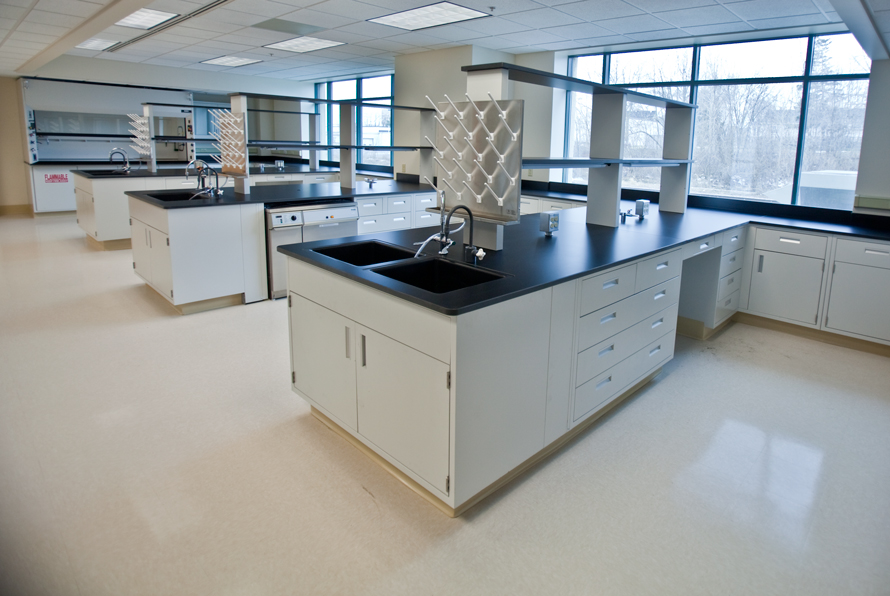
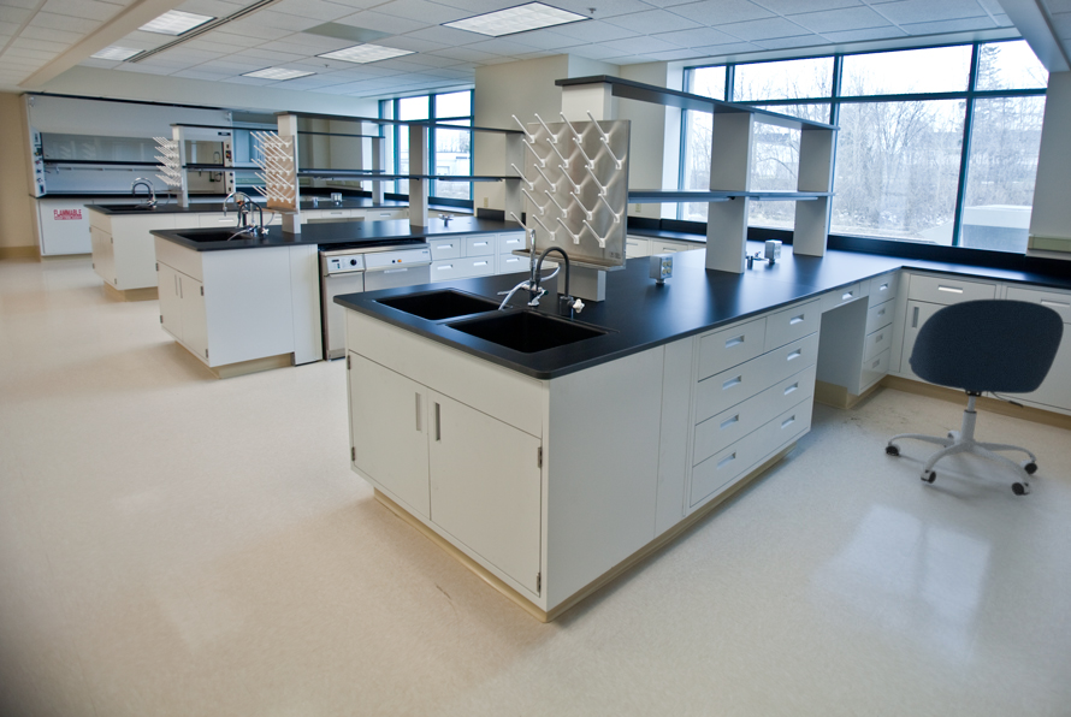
+ office chair [883,298,1065,497]
